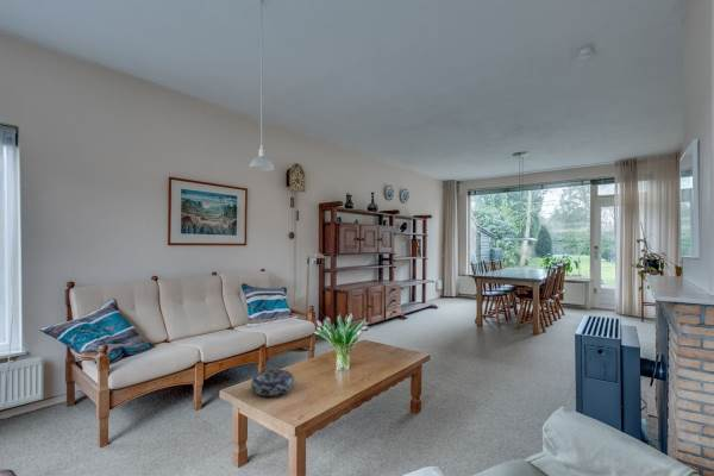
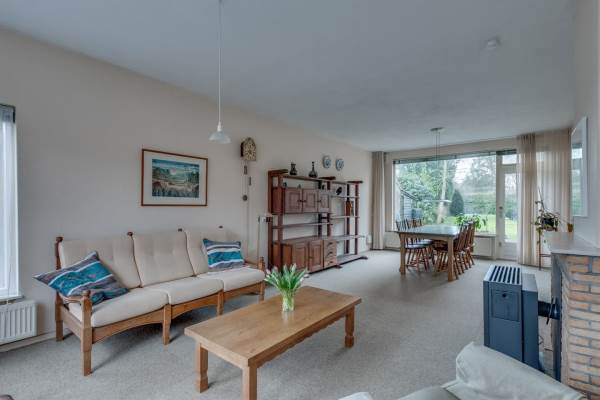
- decorative bowl [250,369,295,397]
